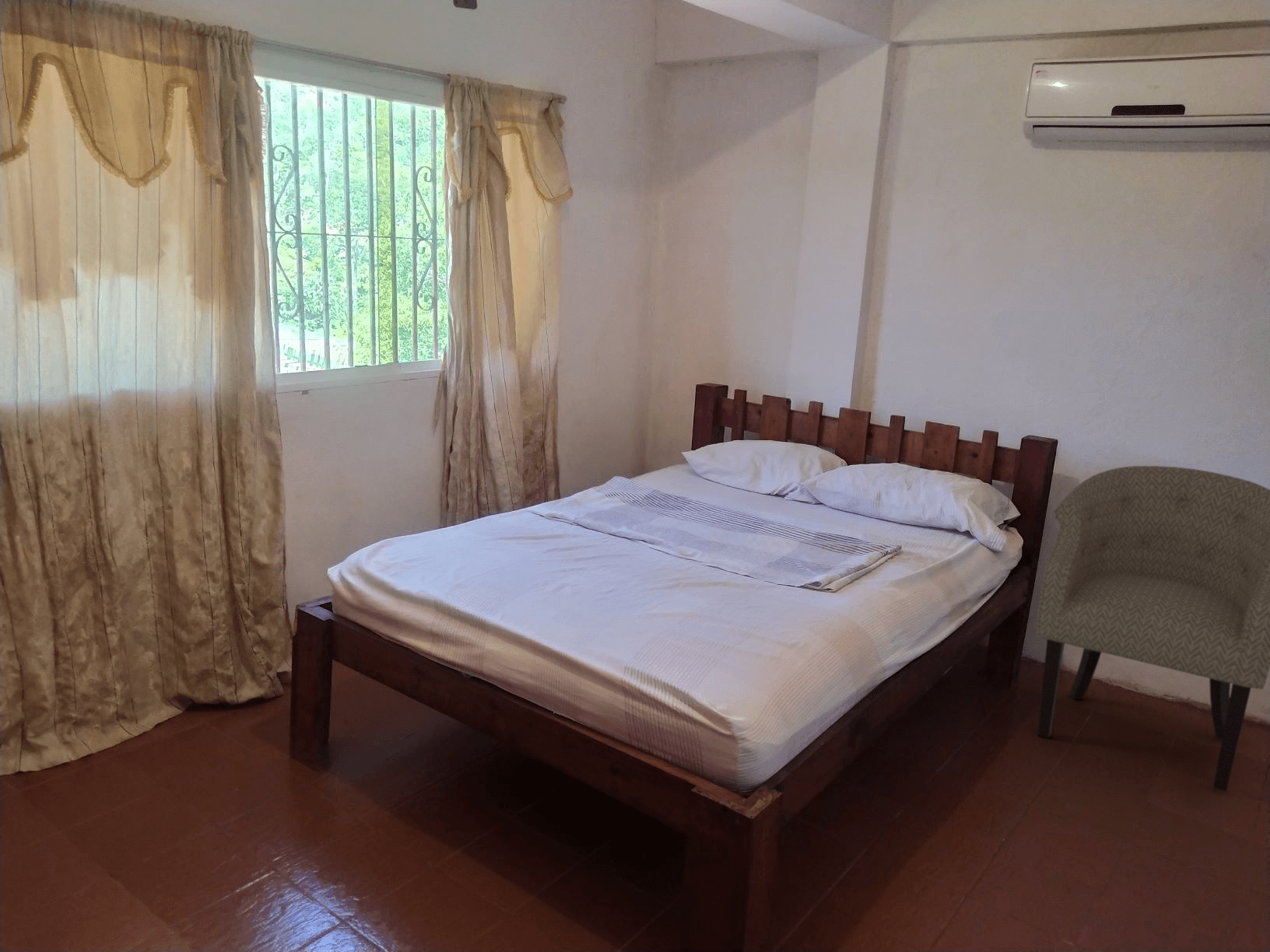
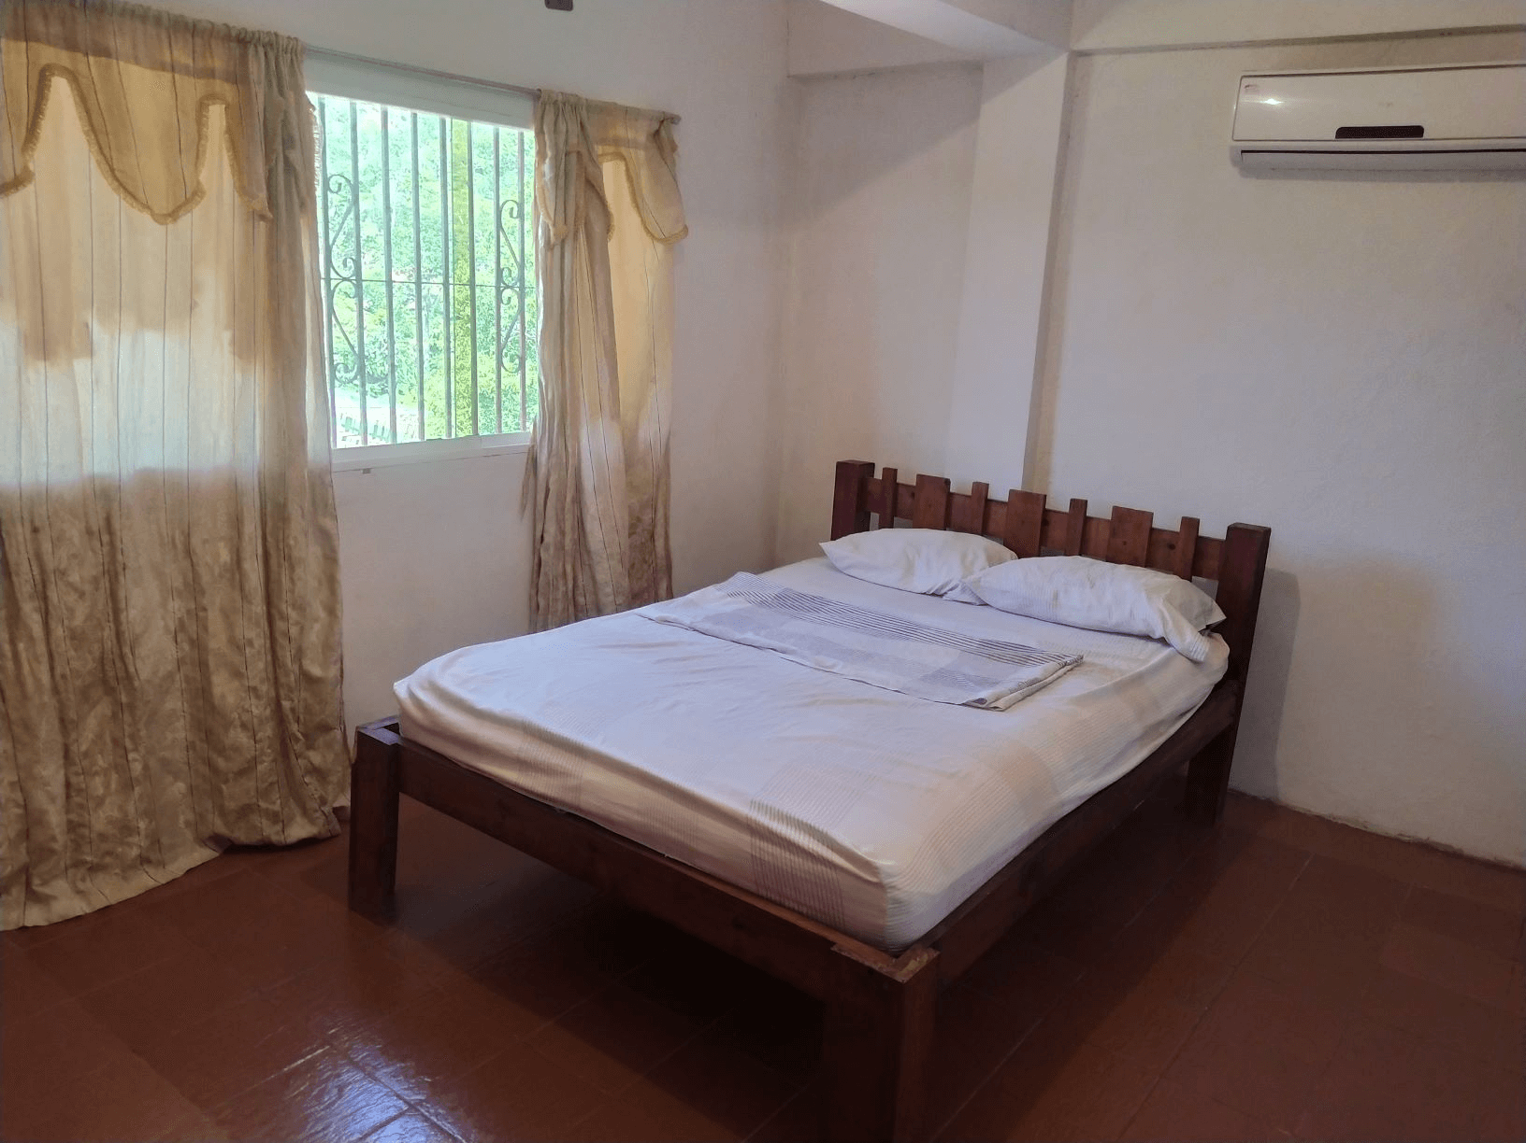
- chair [1036,465,1270,793]
